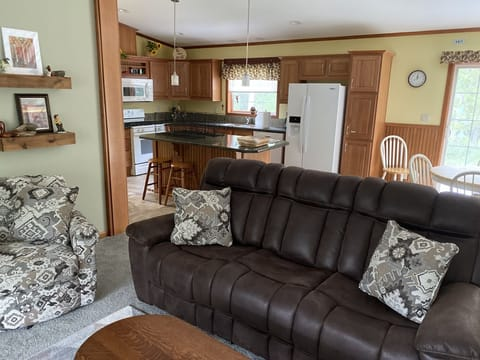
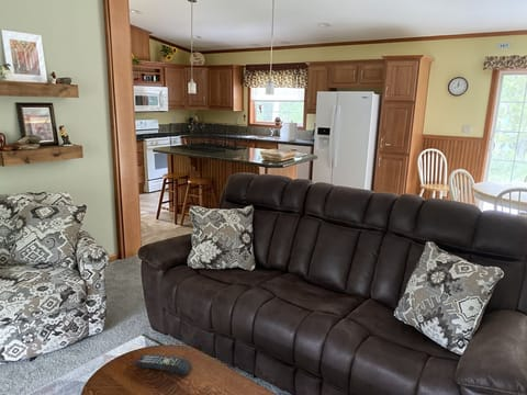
+ remote control [135,353,193,376]
